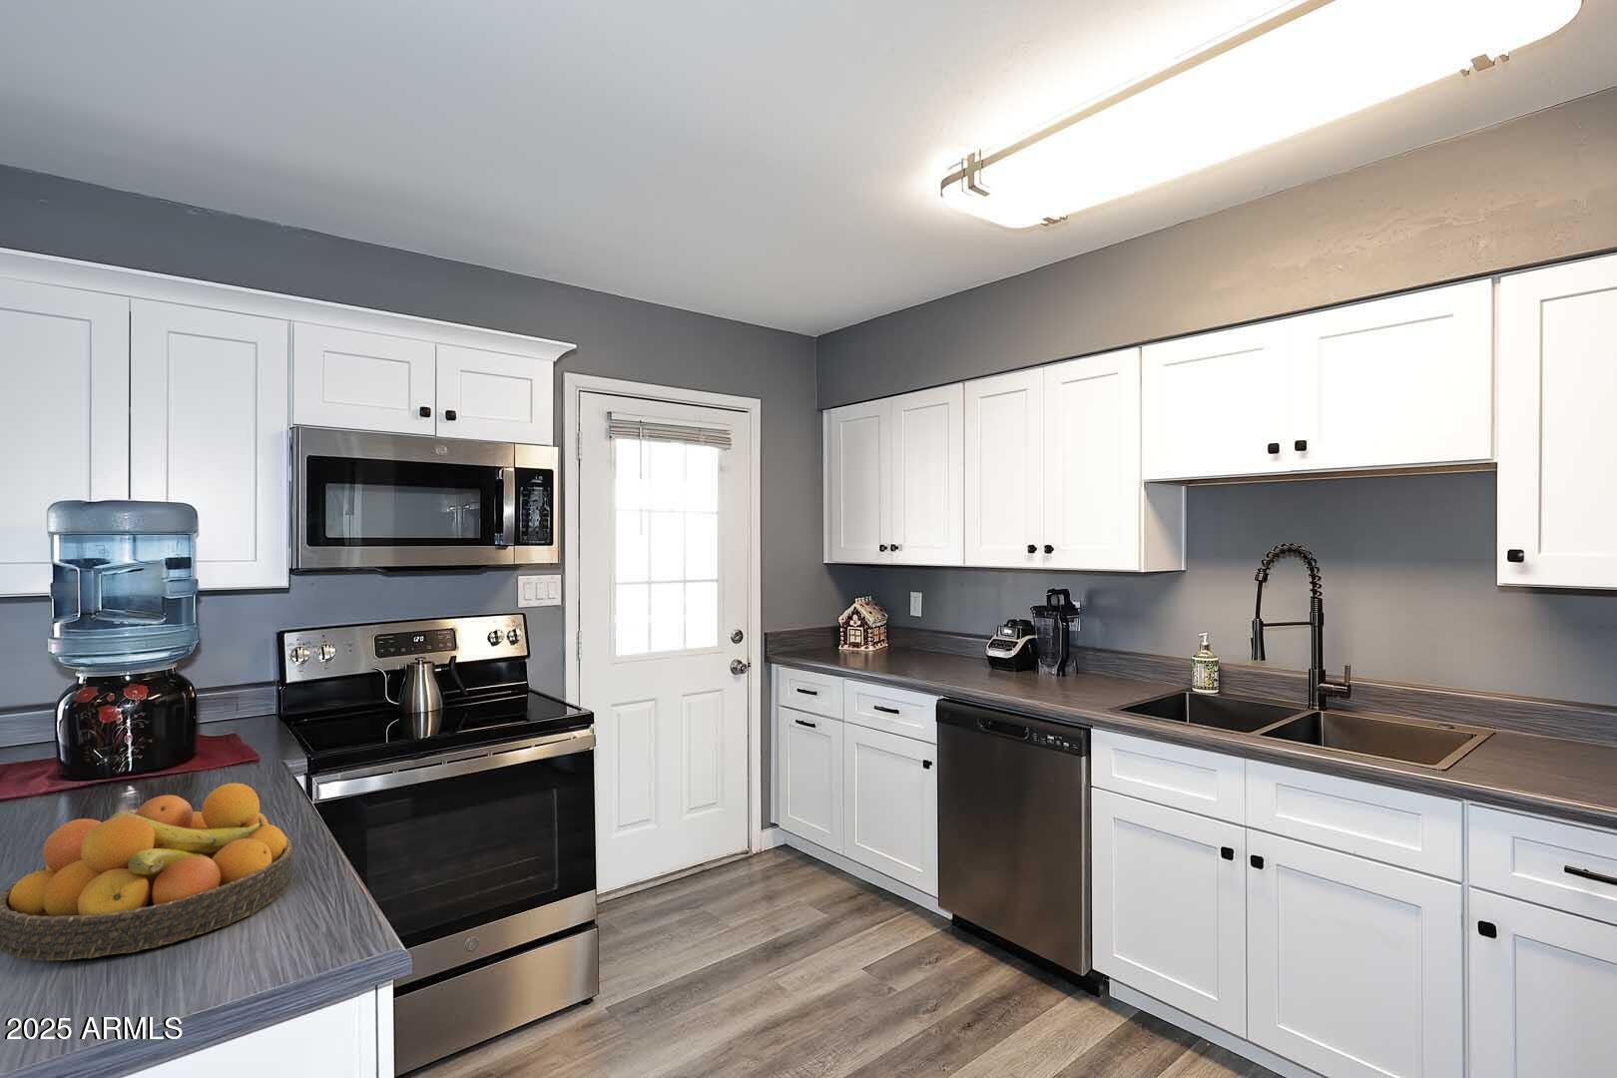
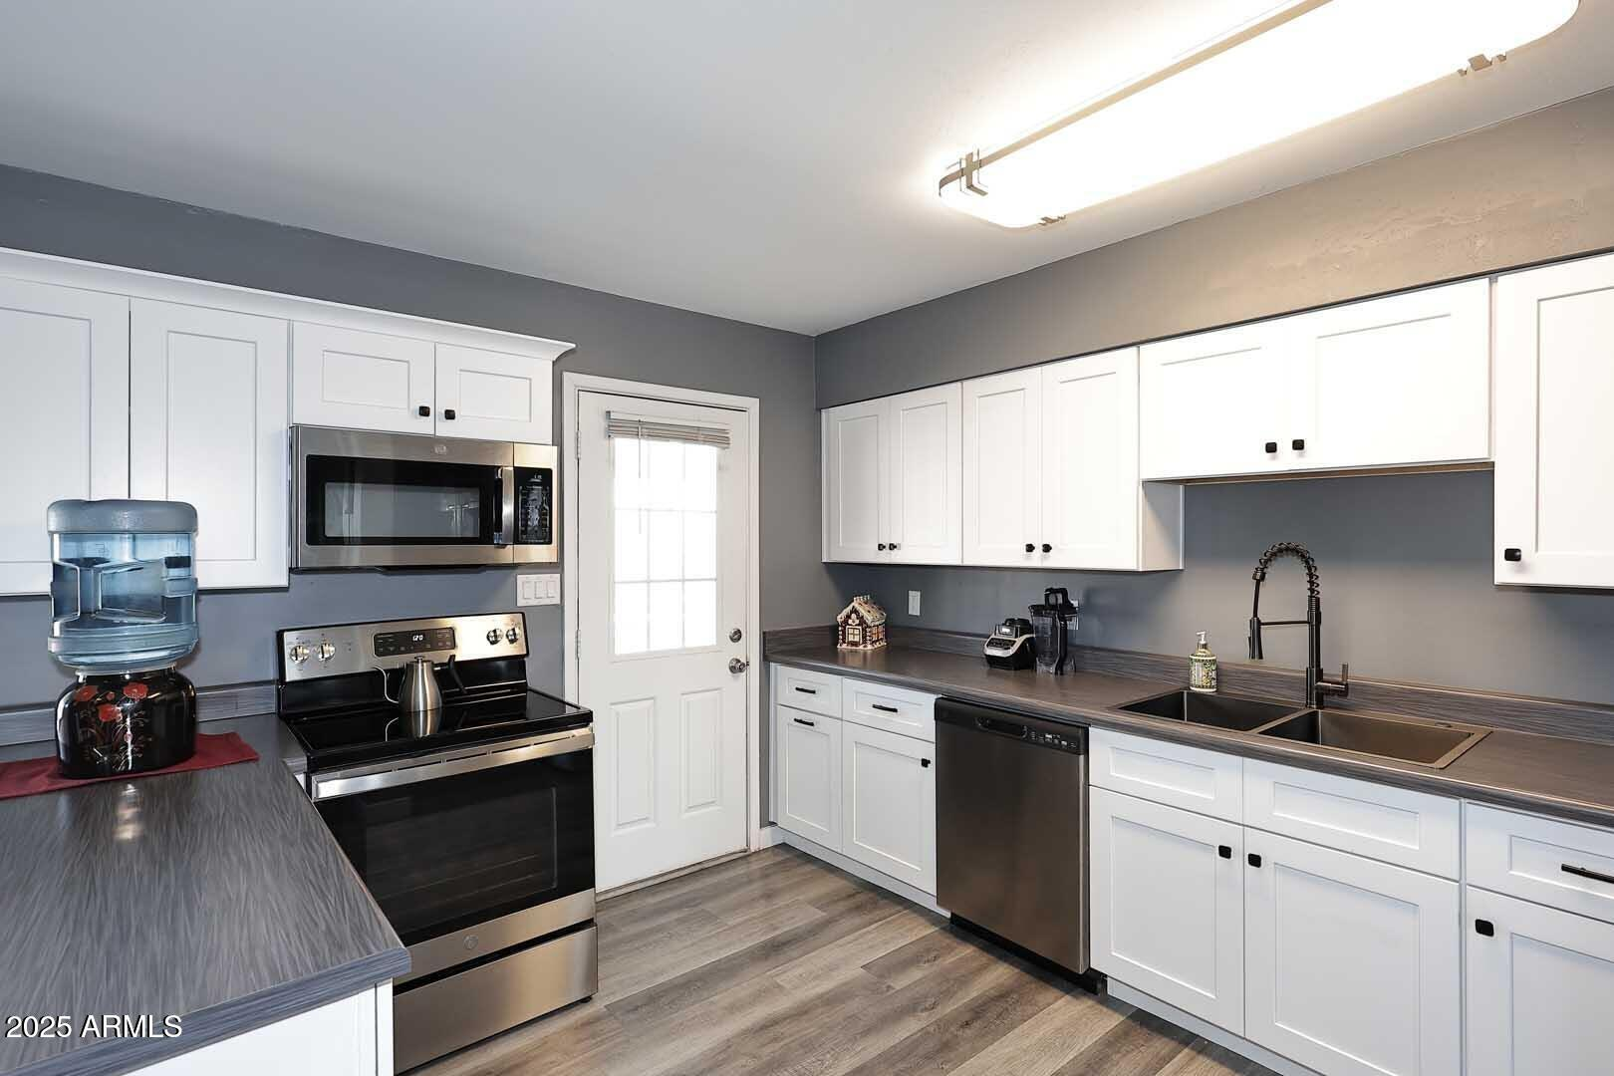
- fruit bowl [0,782,295,961]
